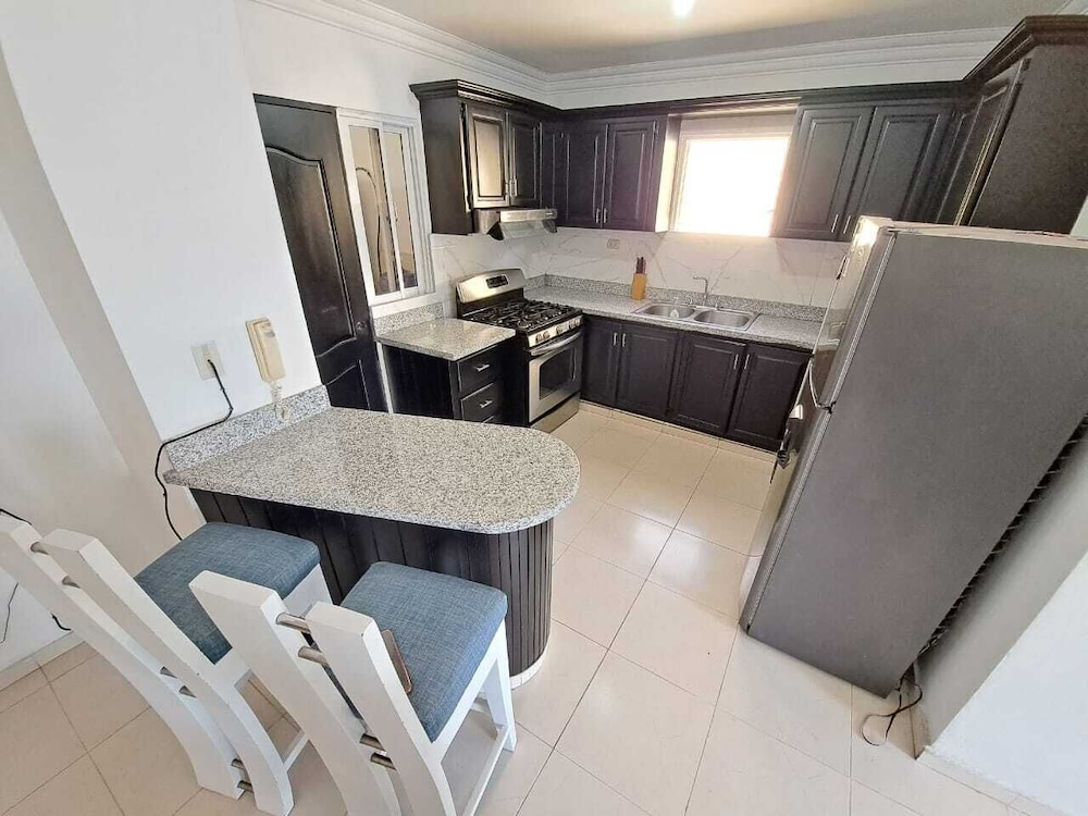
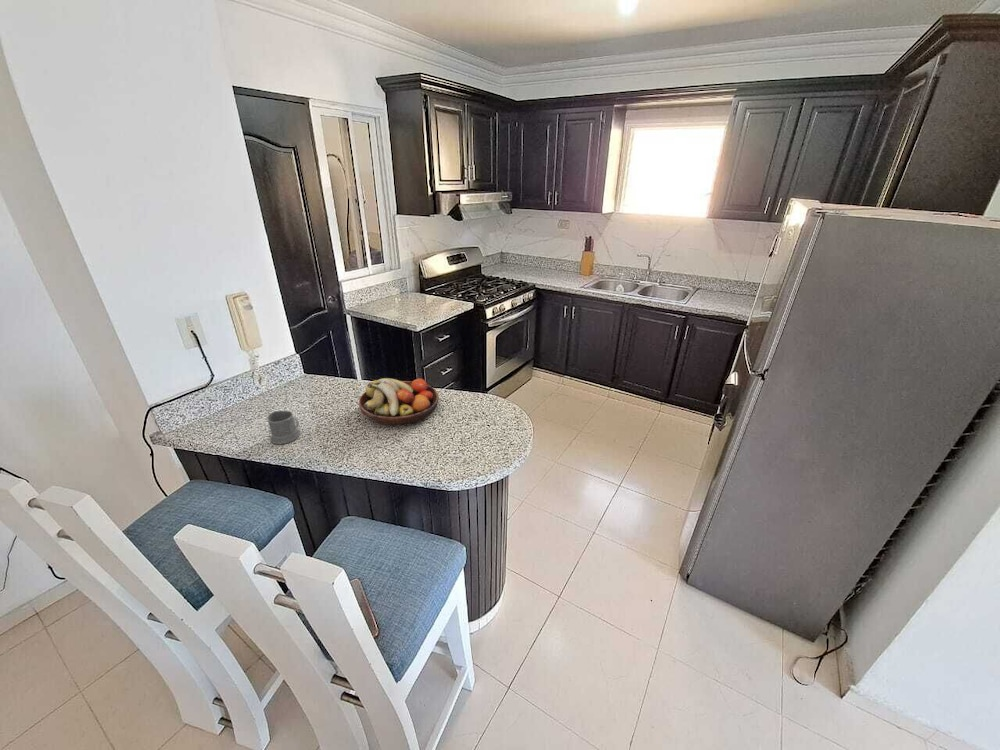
+ mug [266,410,301,445]
+ fruit bowl [358,377,440,426]
